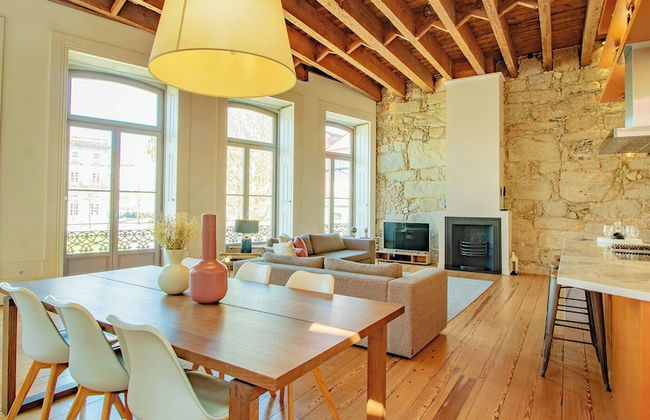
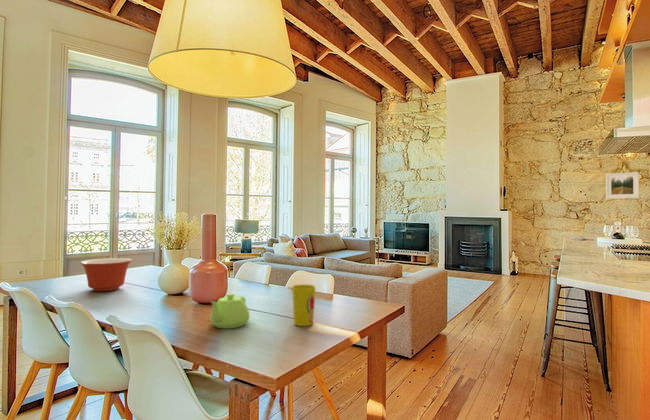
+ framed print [605,171,640,200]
+ mixing bowl [79,257,133,292]
+ teapot [209,293,251,329]
+ cup [291,284,316,327]
